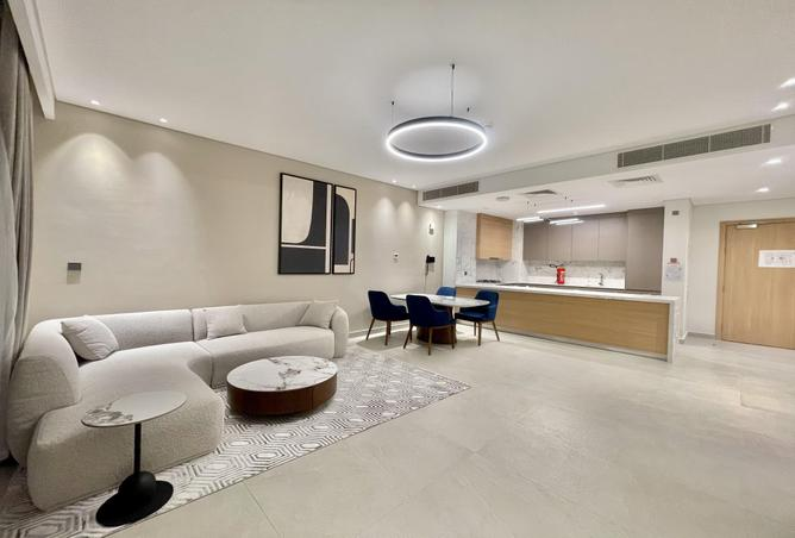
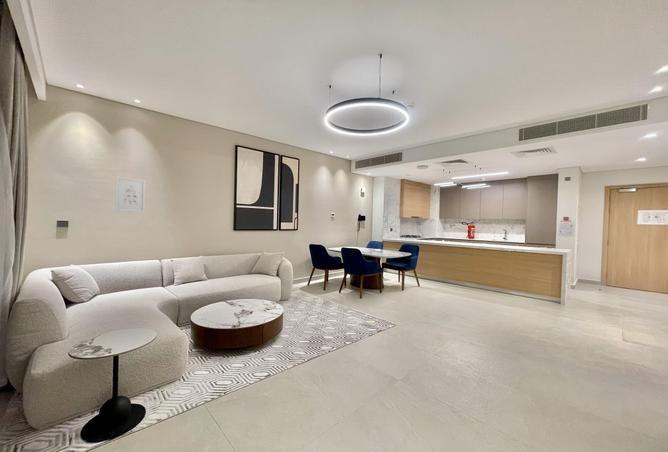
+ wall art [114,176,146,214]
